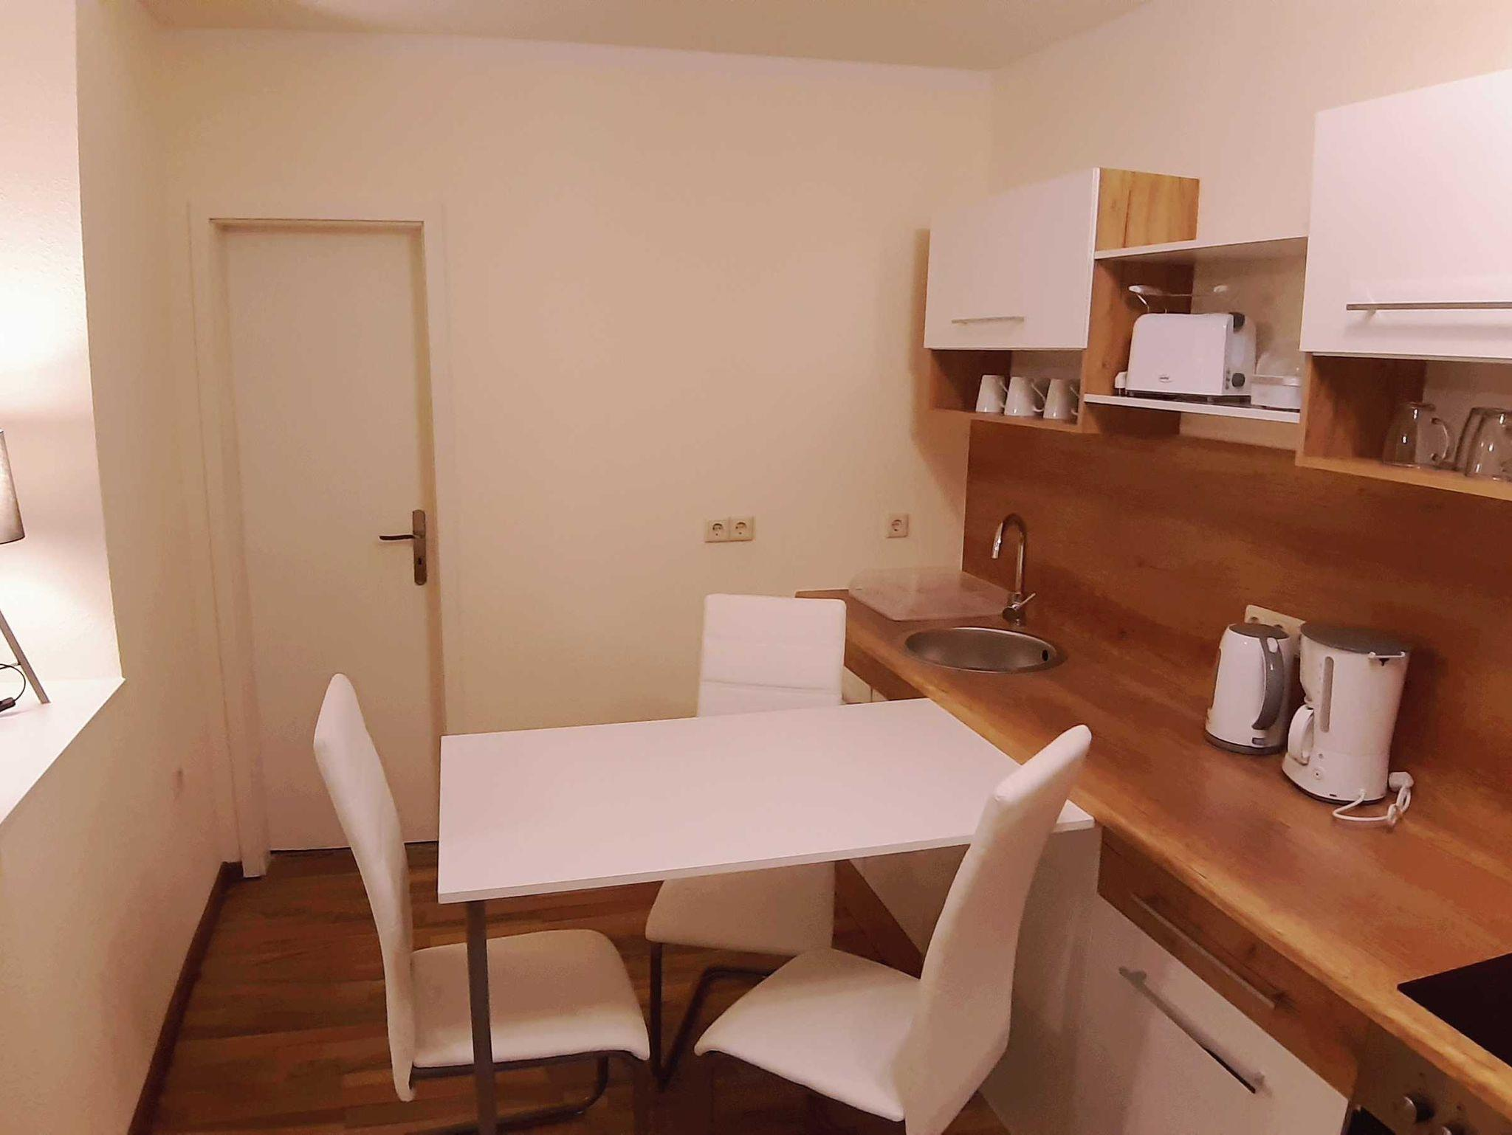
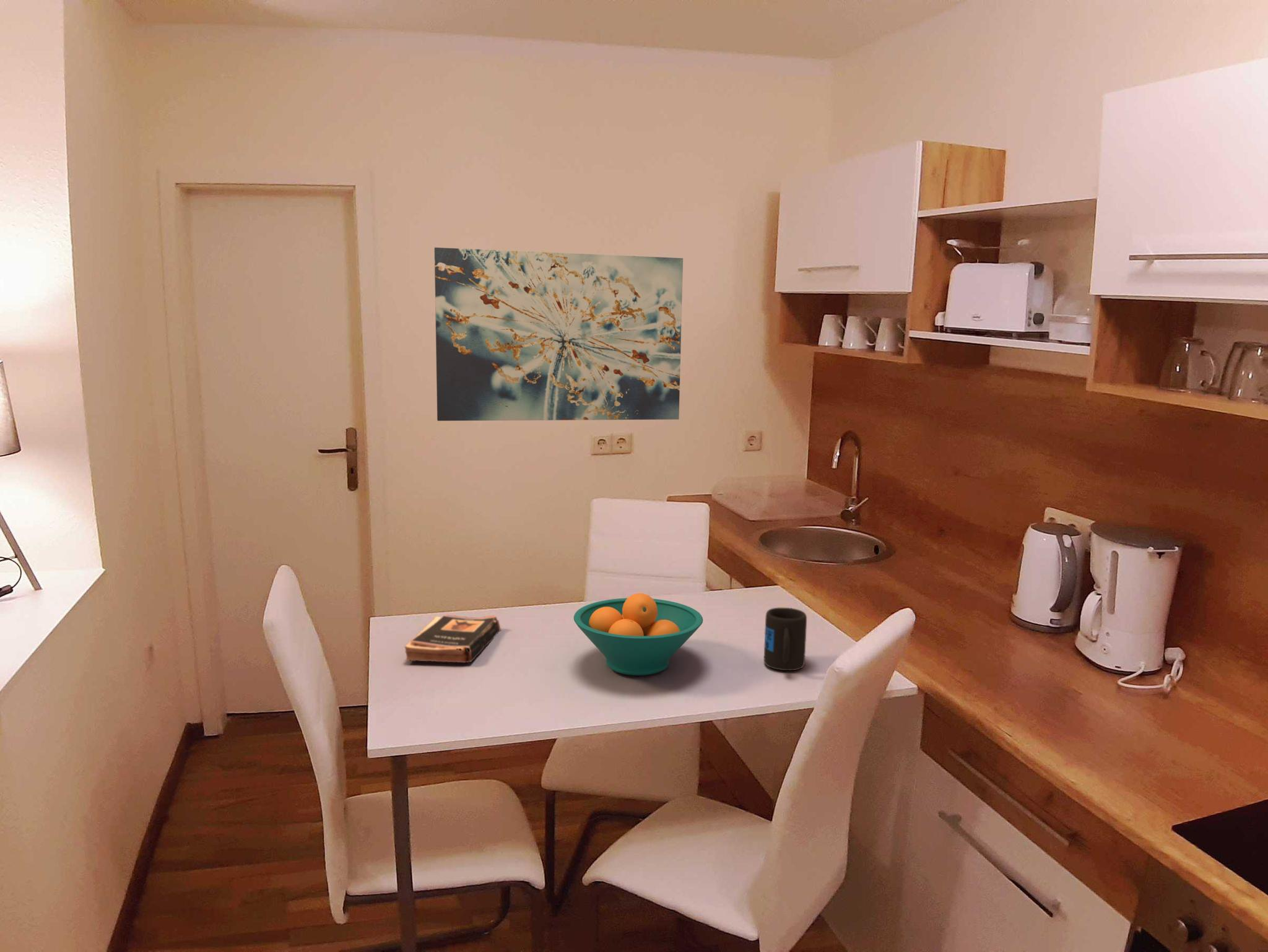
+ mug [763,607,807,671]
+ wall art [434,247,684,422]
+ fruit bowl [573,593,703,676]
+ book [404,614,502,664]
